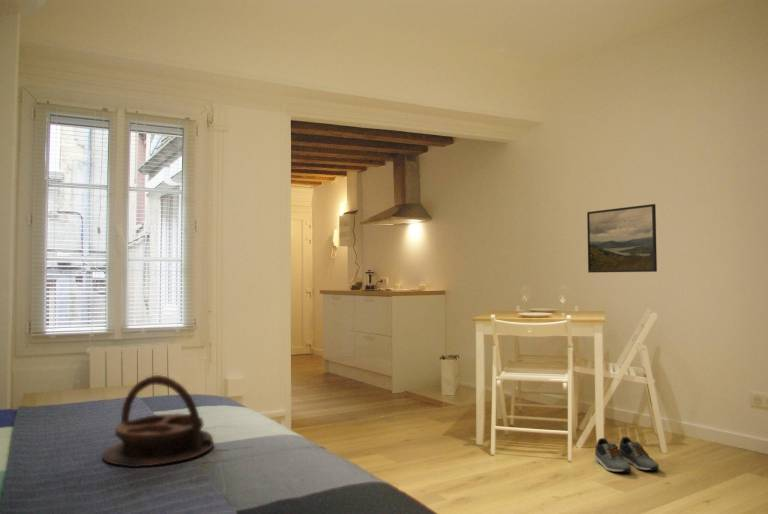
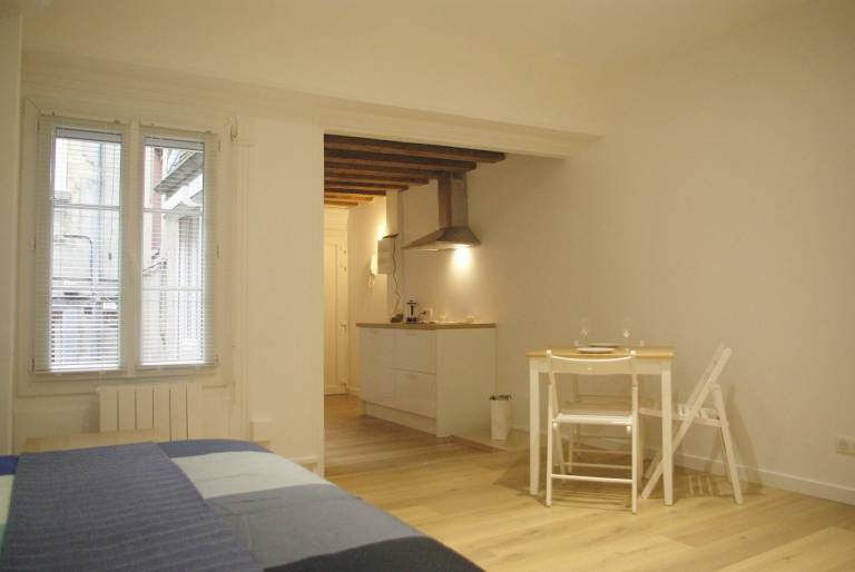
- serving tray [101,374,214,468]
- shoe [594,436,660,473]
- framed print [586,203,658,274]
